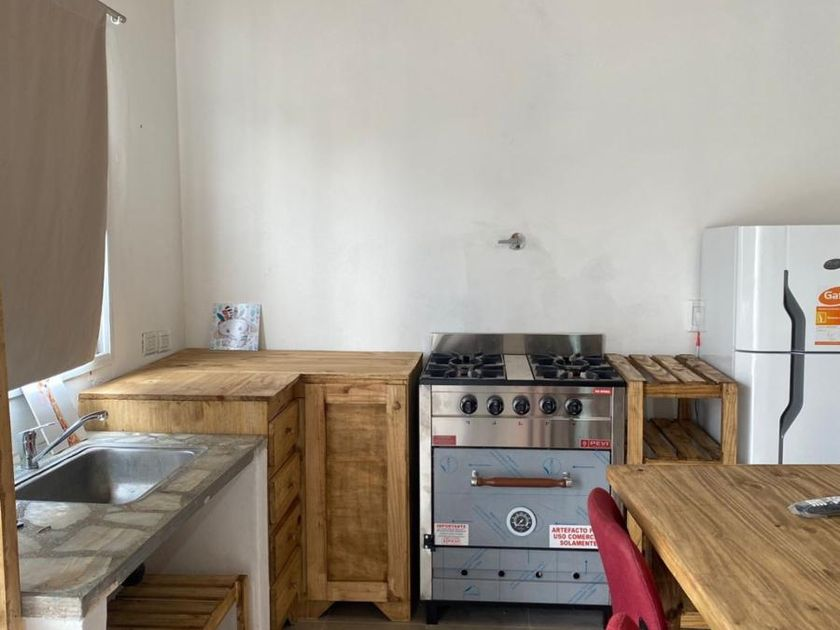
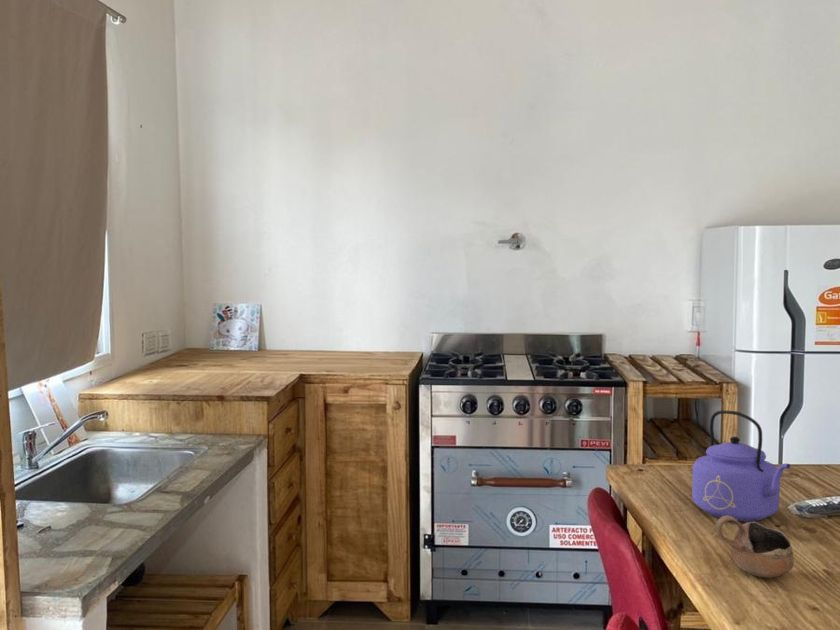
+ cup [714,516,795,579]
+ kettle [691,409,791,523]
